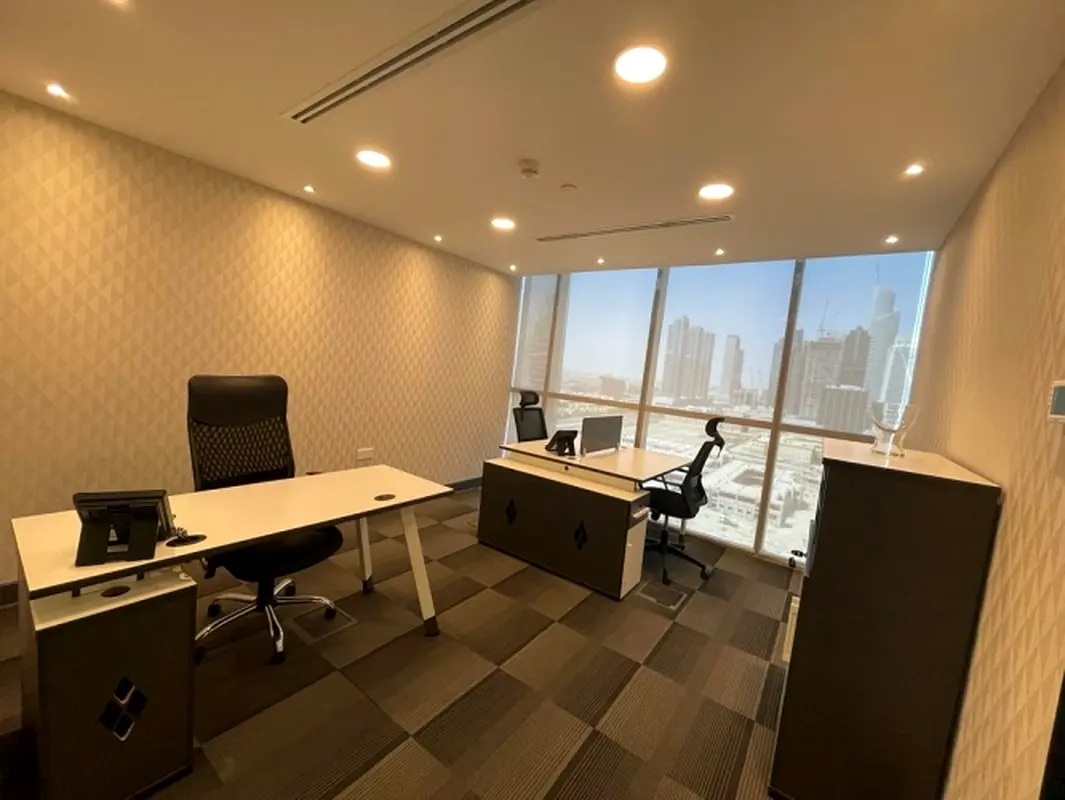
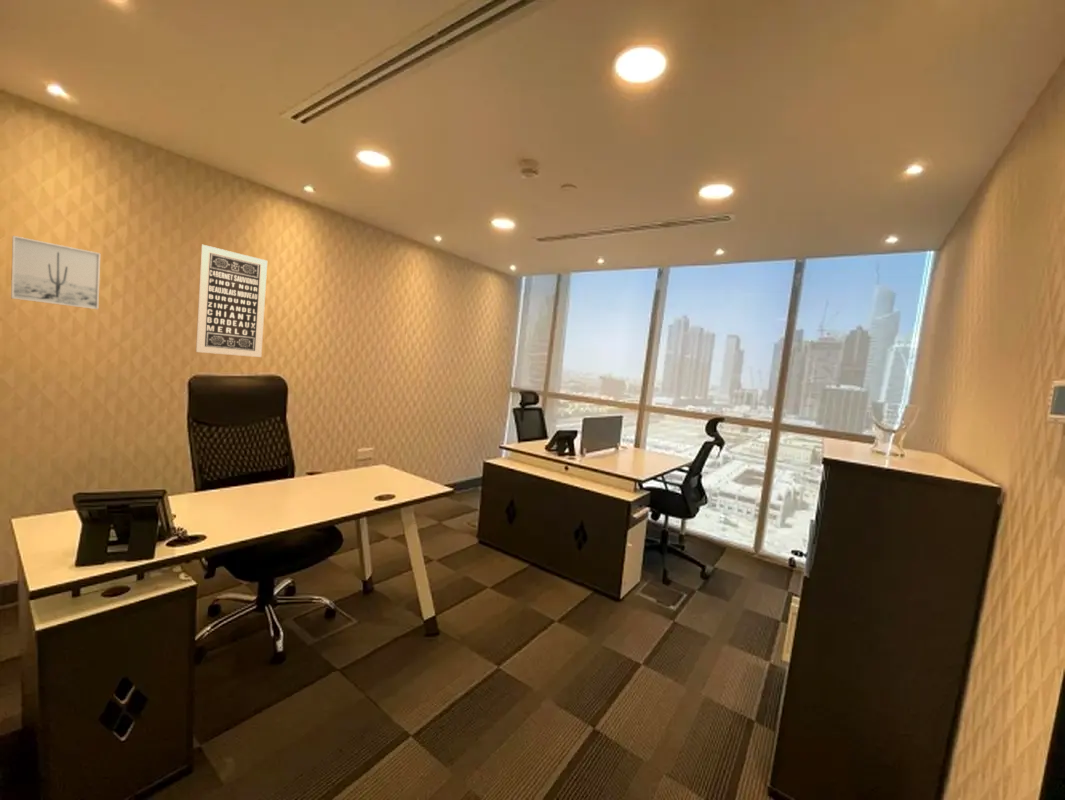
+ wall art [10,235,101,310]
+ wall art [195,244,268,358]
